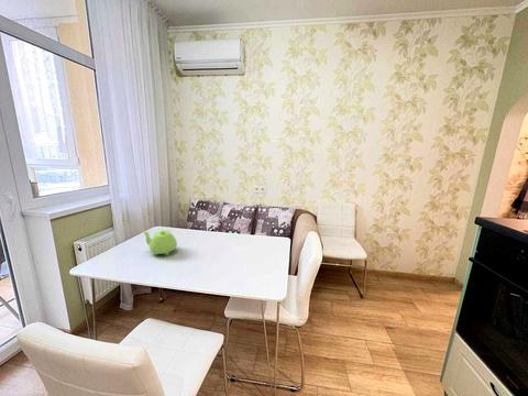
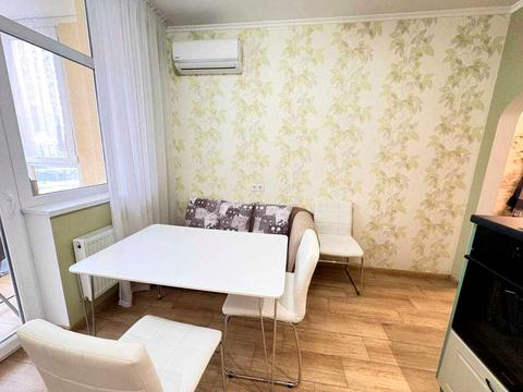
- teapot [142,229,178,256]
